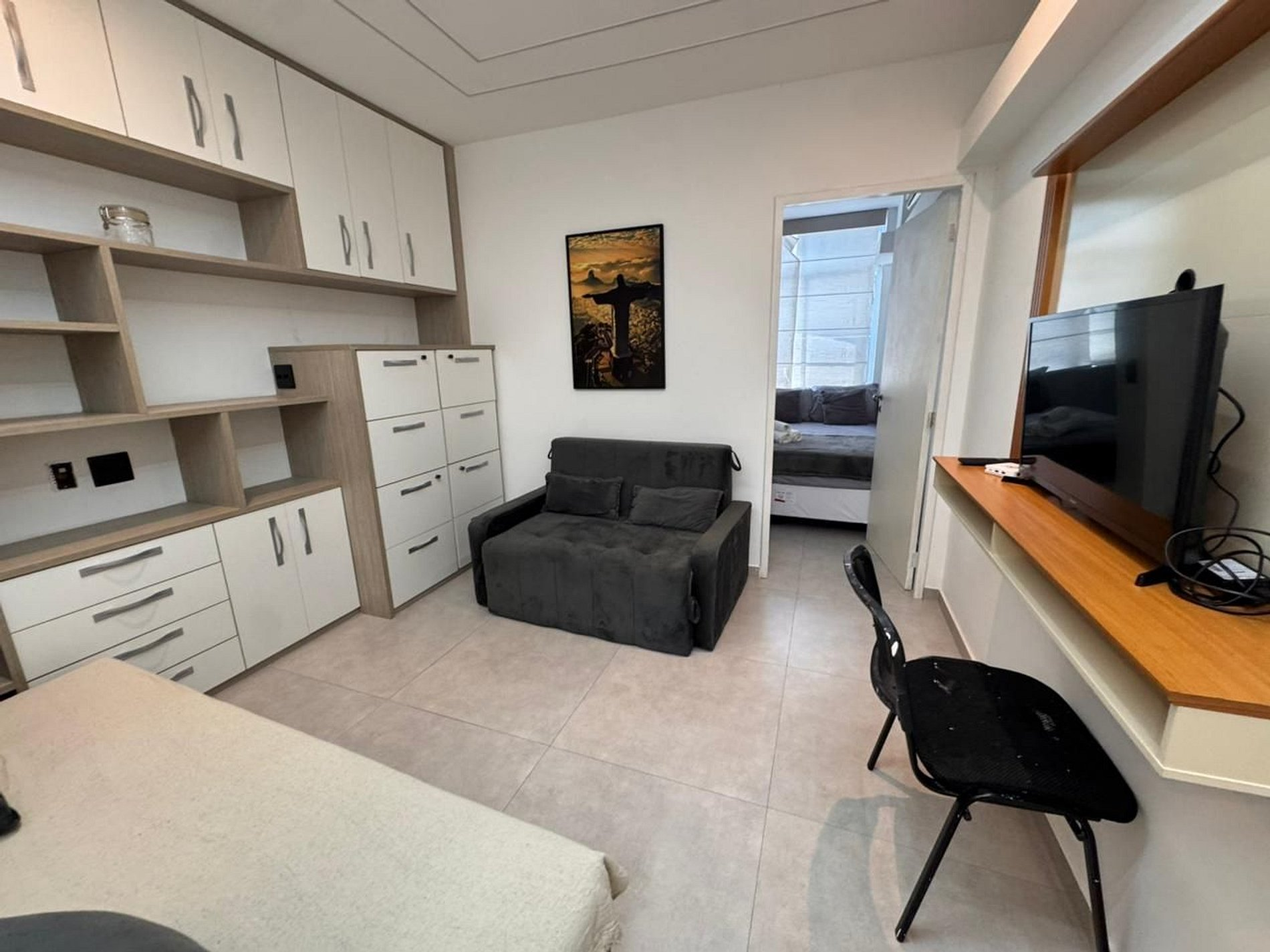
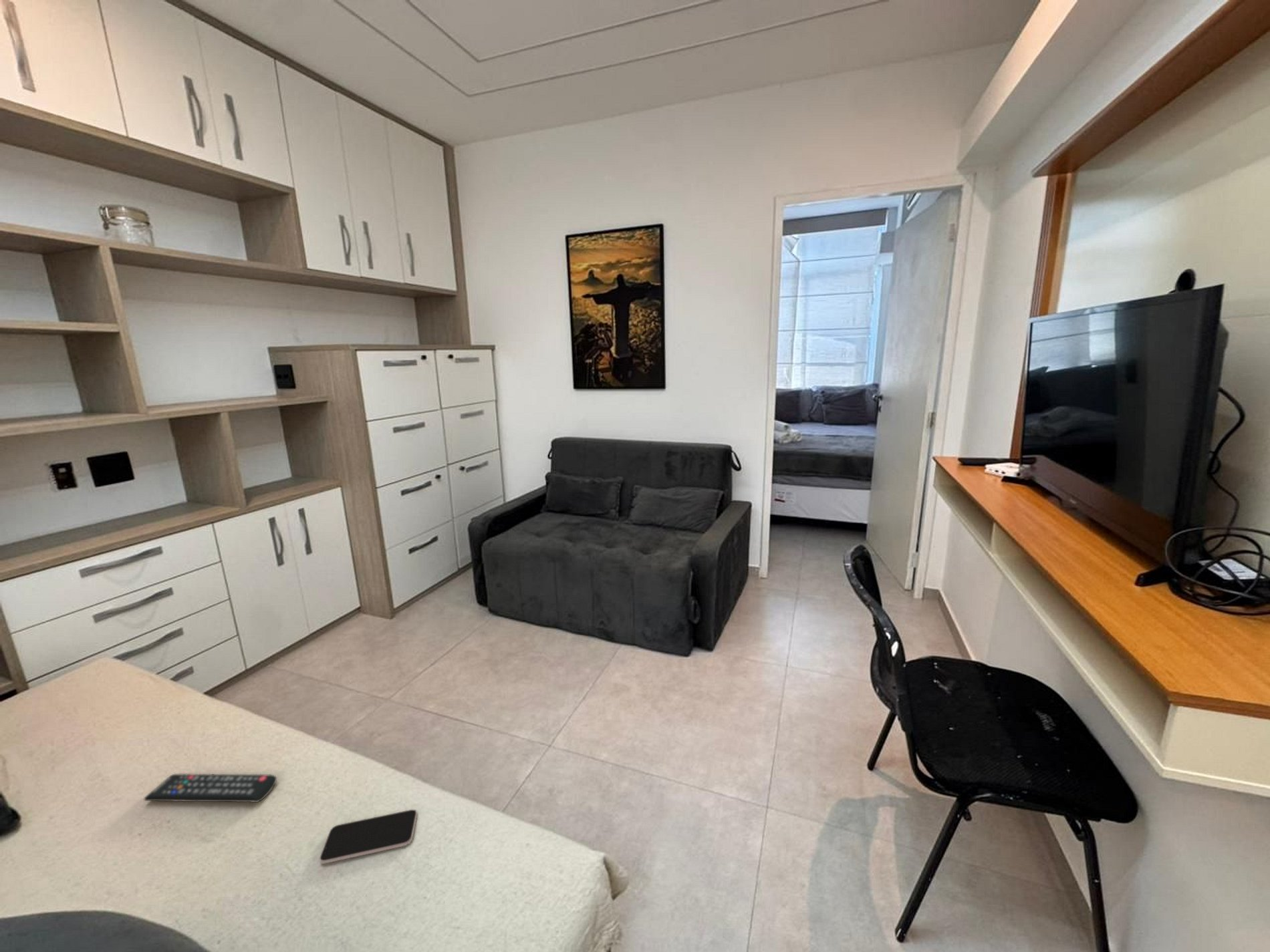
+ remote control [143,774,277,803]
+ smartphone [319,809,418,864]
